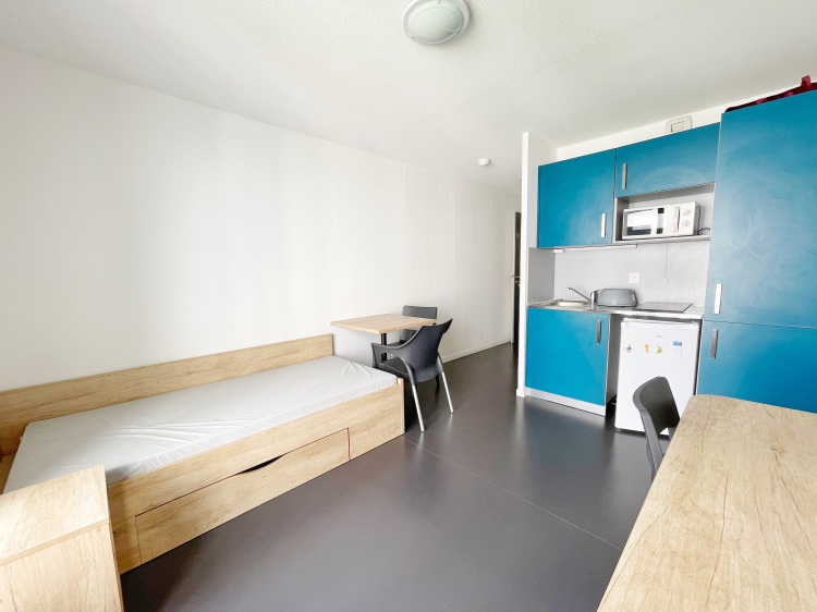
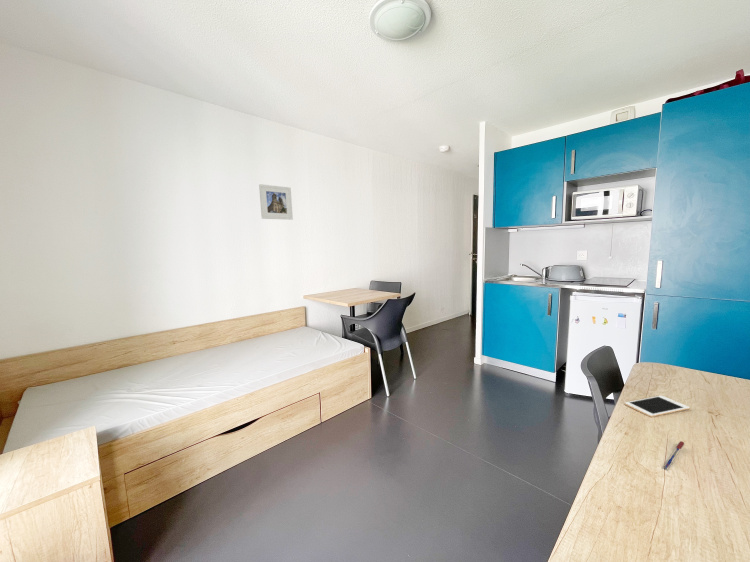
+ pen [661,440,685,472]
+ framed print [258,183,294,221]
+ cell phone [624,395,691,418]
